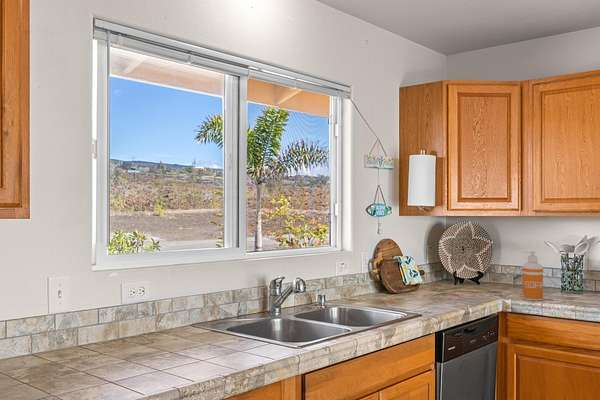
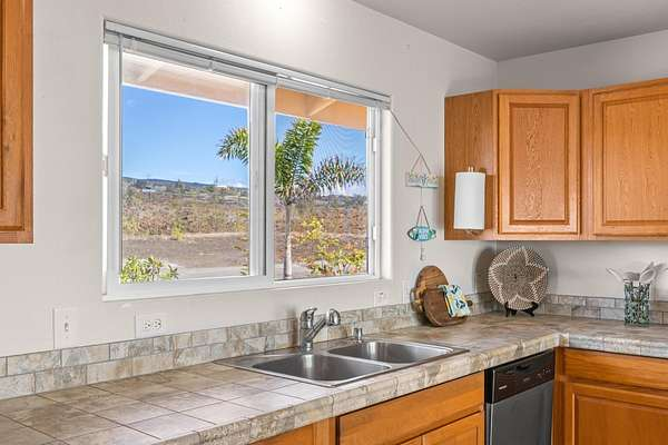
- soap dispenser [521,250,544,301]
